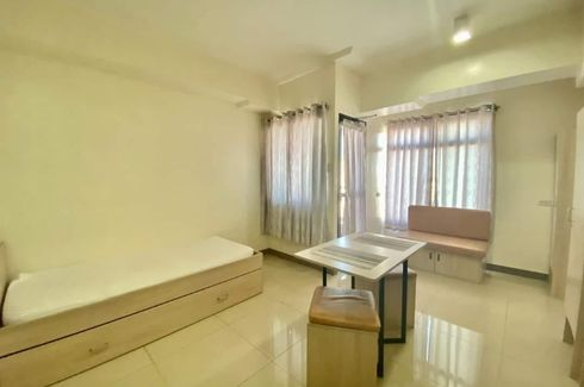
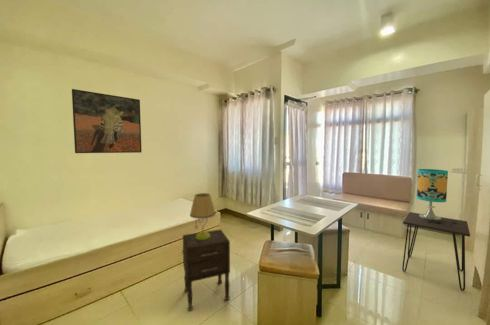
+ nightstand [182,229,231,312]
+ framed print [71,88,143,154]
+ table lamp [189,192,216,240]
+ table lamp [416,168,456,225]
+ desk [401,211,471,292]
